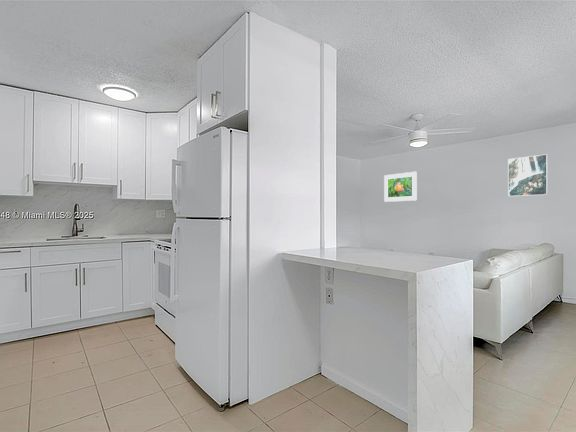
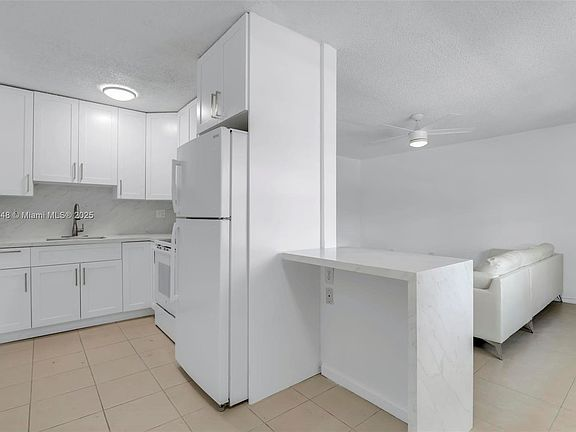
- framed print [507,153,549,197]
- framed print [383,171,418,203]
